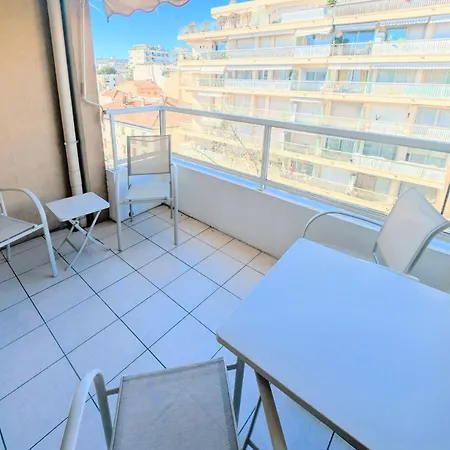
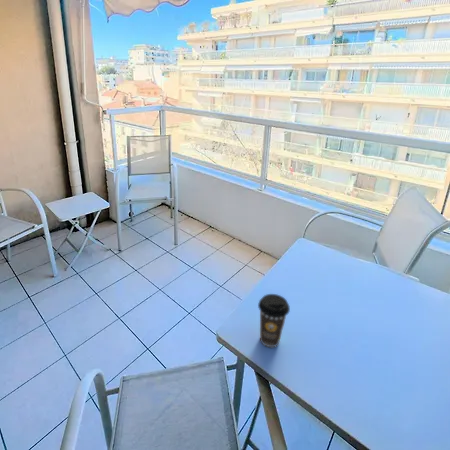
+ coffee cup [257,293,291,348]
